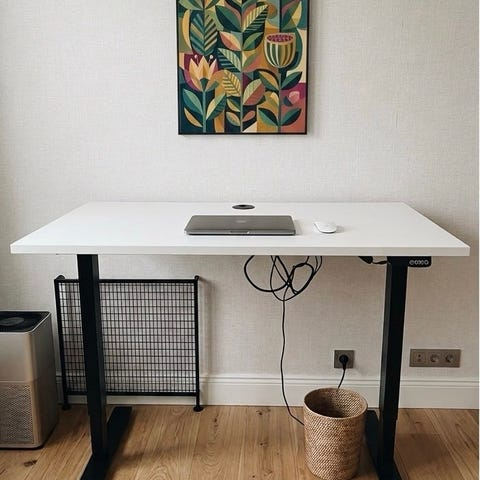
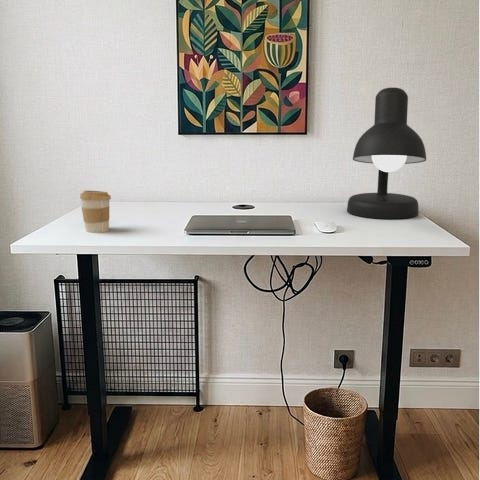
+ coffee cup [79,190,112,234]
+ desk lamp [346,87,427,220]
